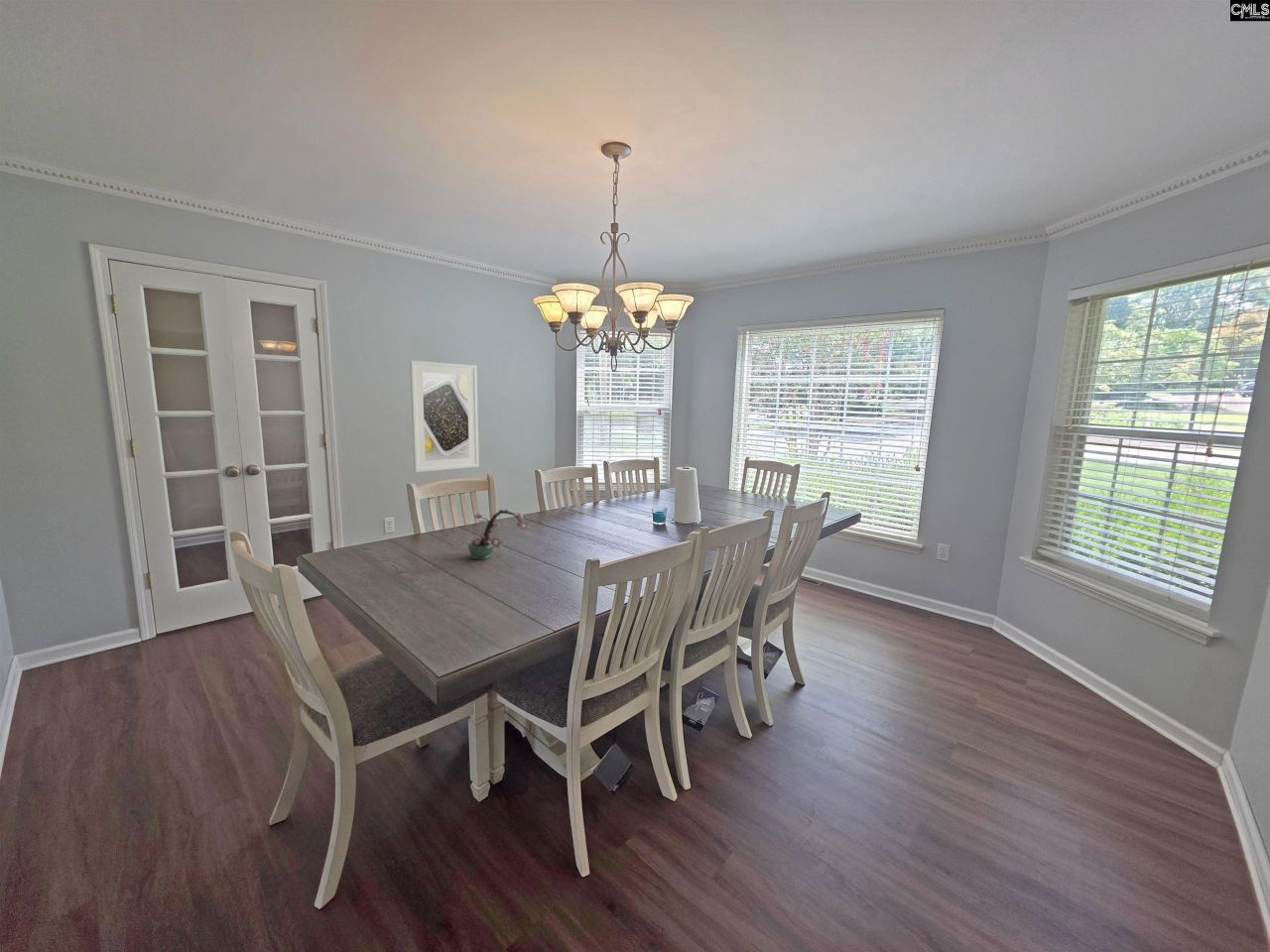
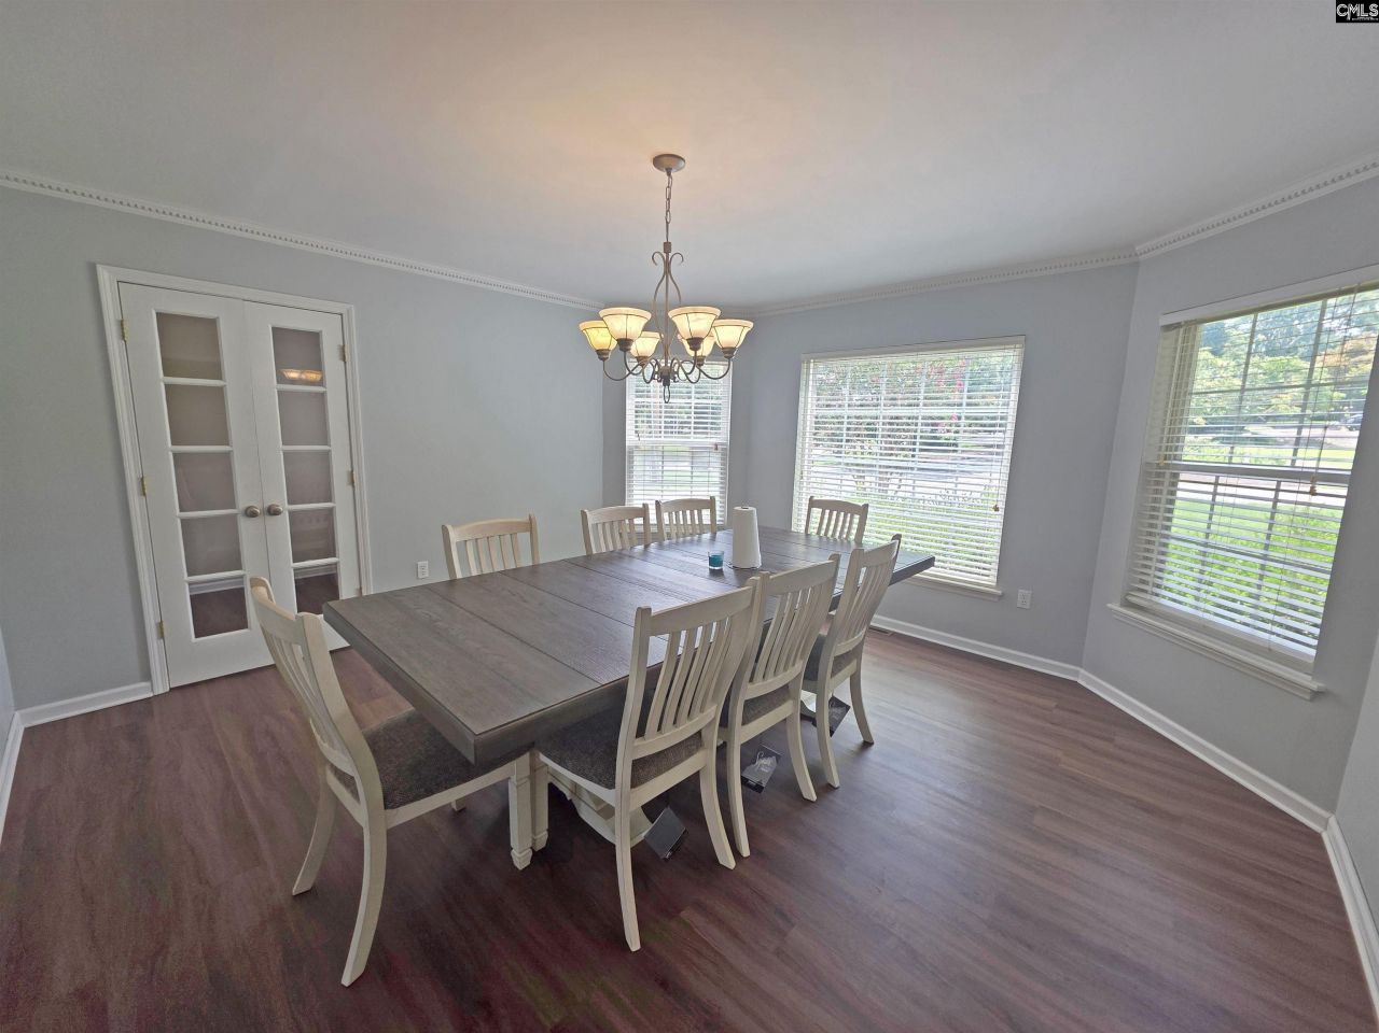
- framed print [409,359,480,473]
- flower arrangement [467,509,529,560]
